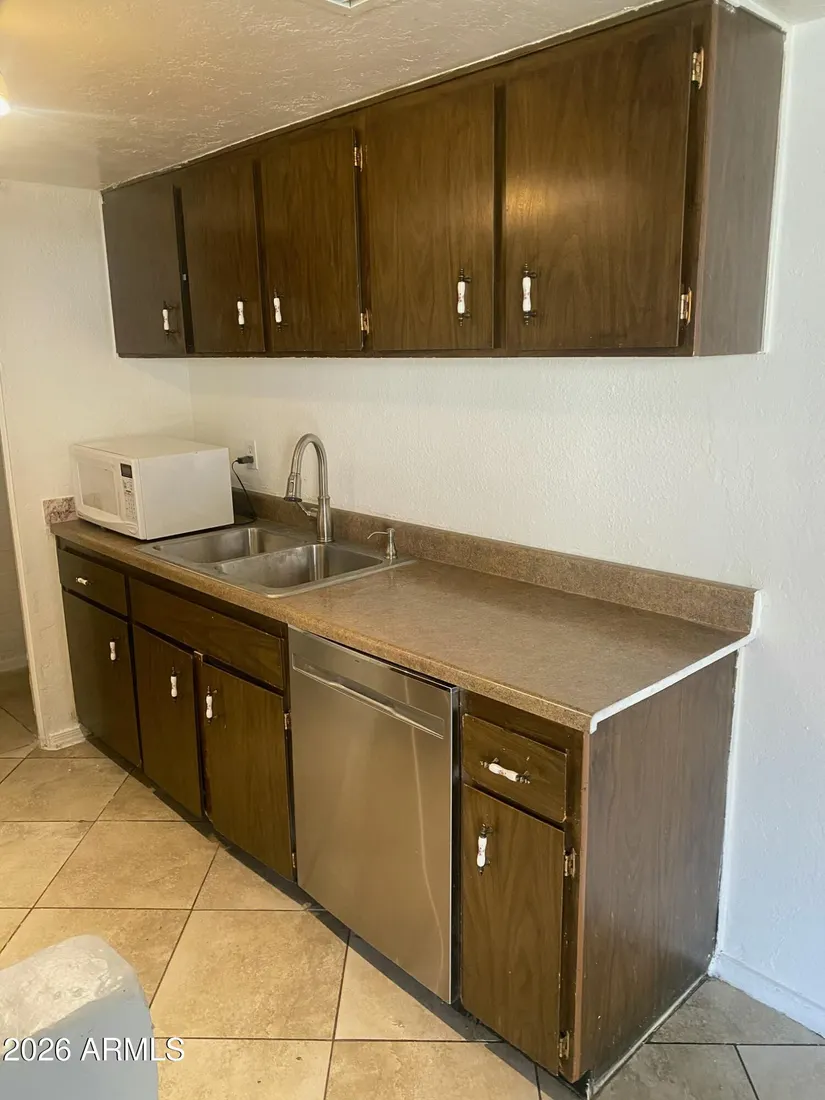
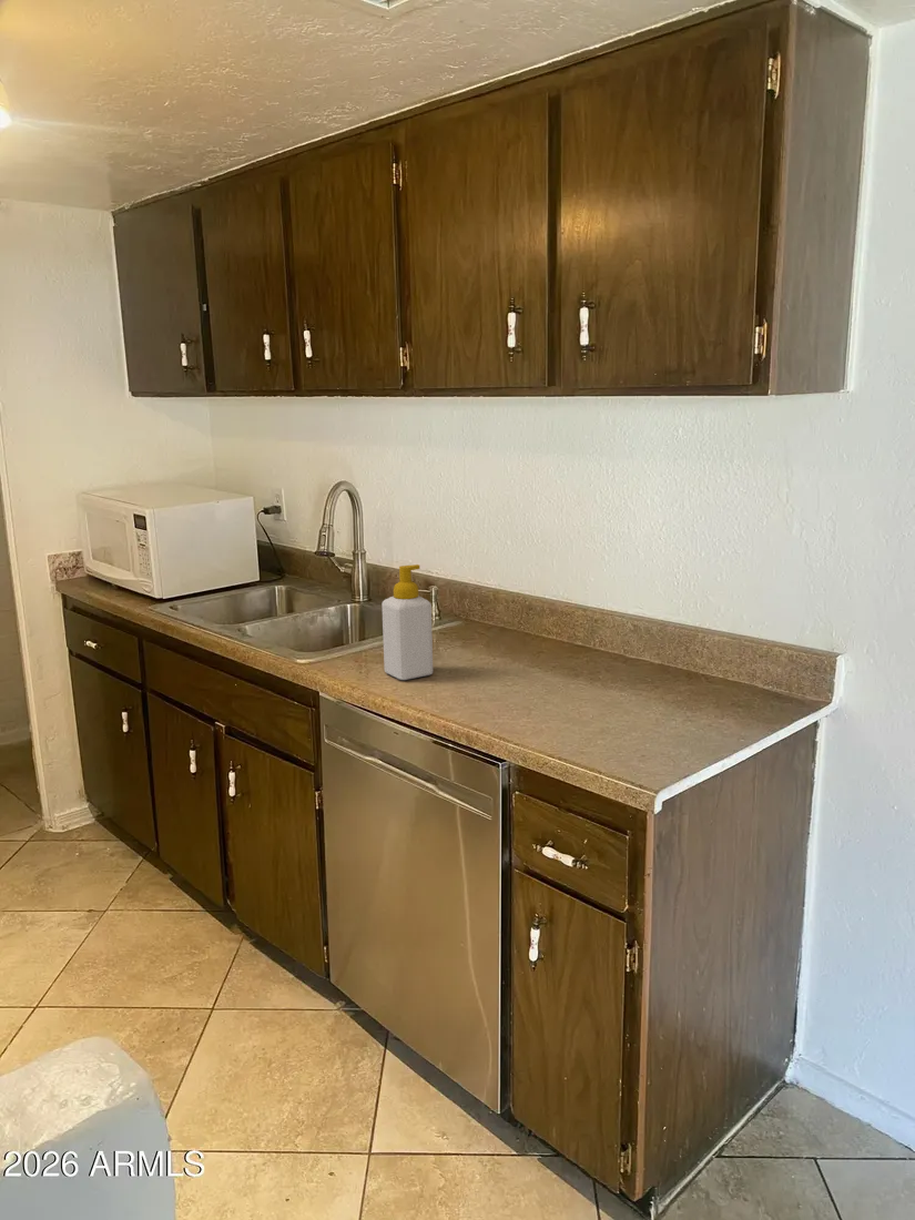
+ soap bottle [380,563,434,681]
